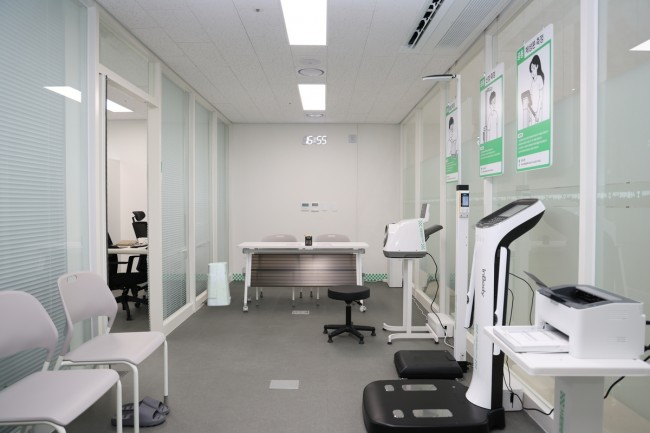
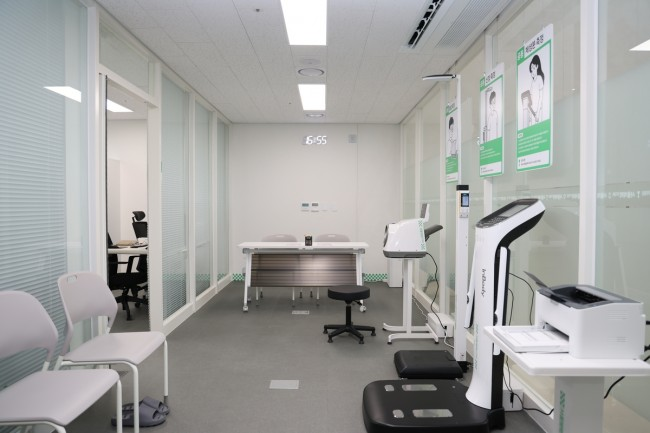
- air purifier [205,261,232,307]
